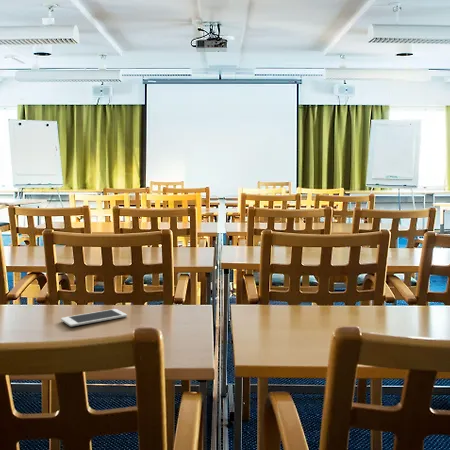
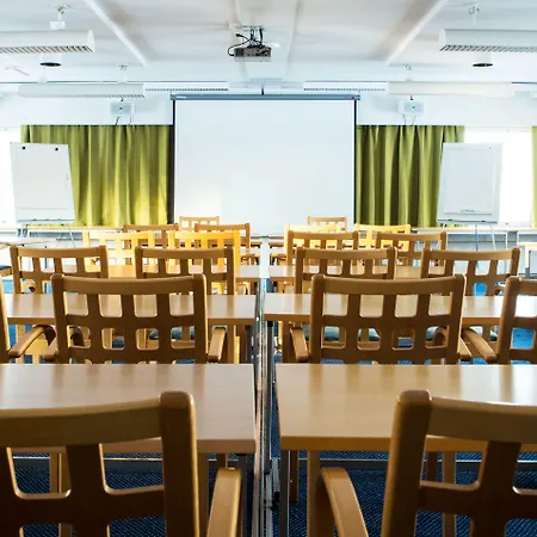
- cell phone [60,308,128,328]
